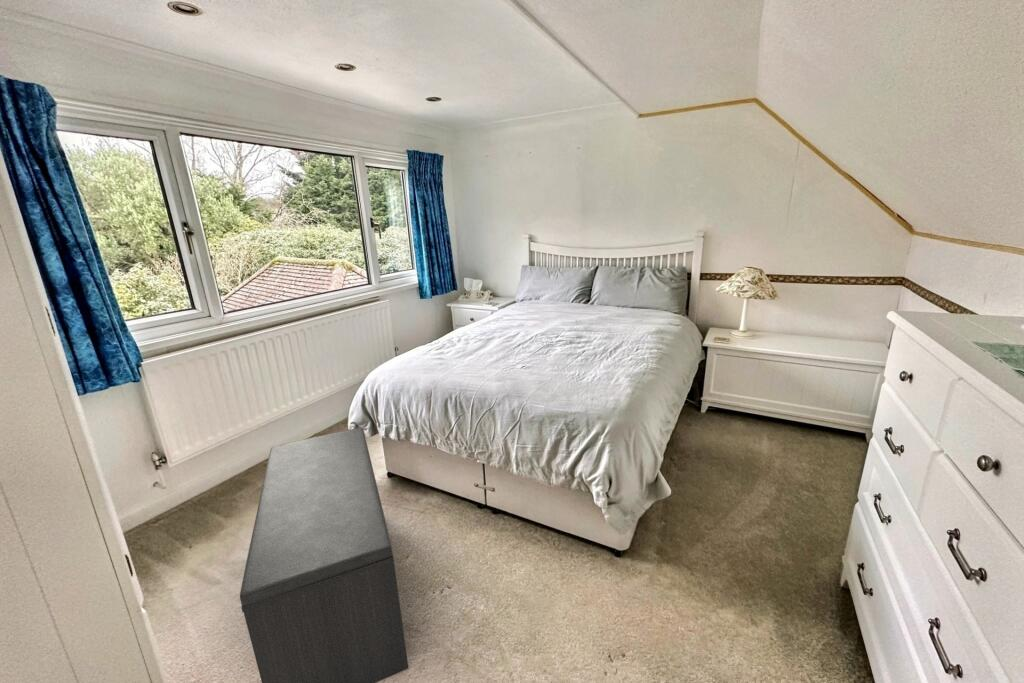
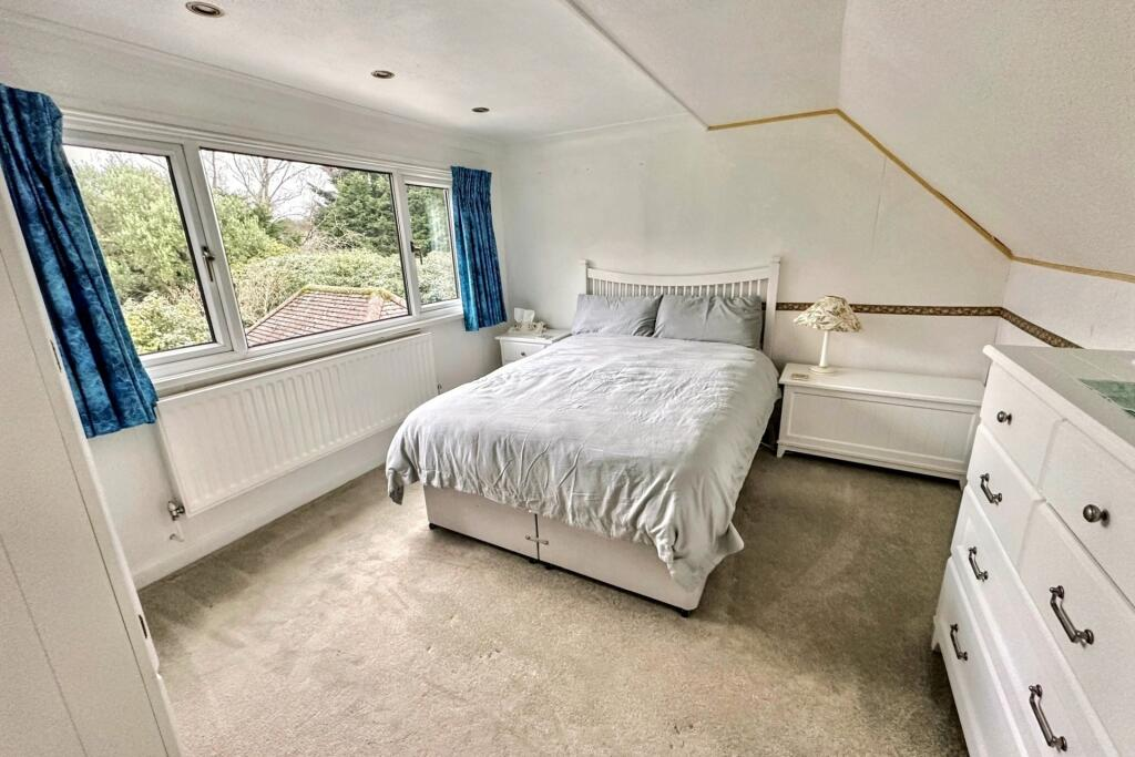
- bench [239,426,409,683]
